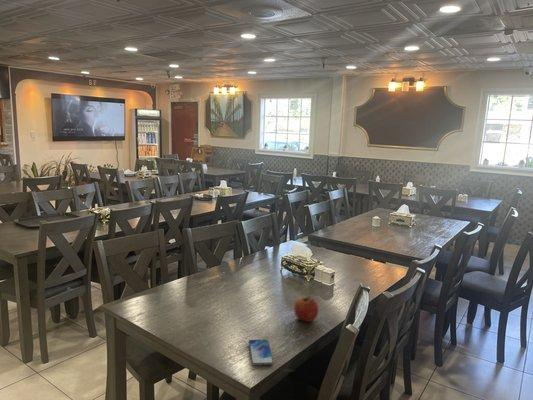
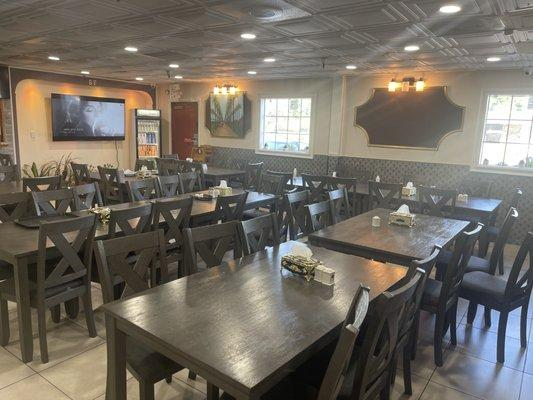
- smartphone [248,339,274,366]
- apple [293,295,319,323]
